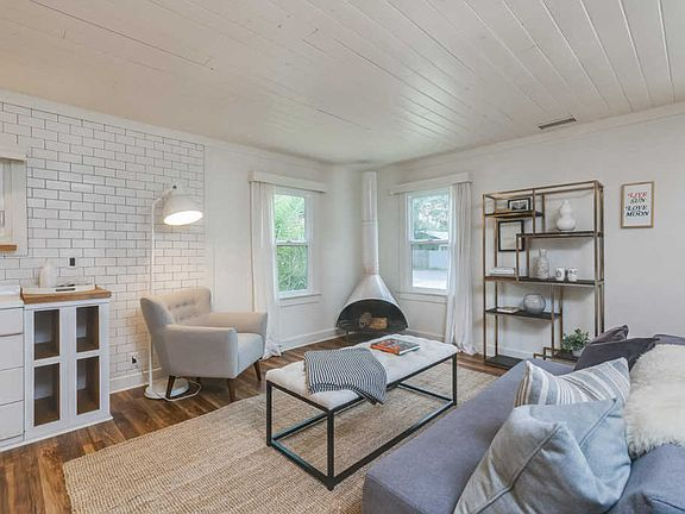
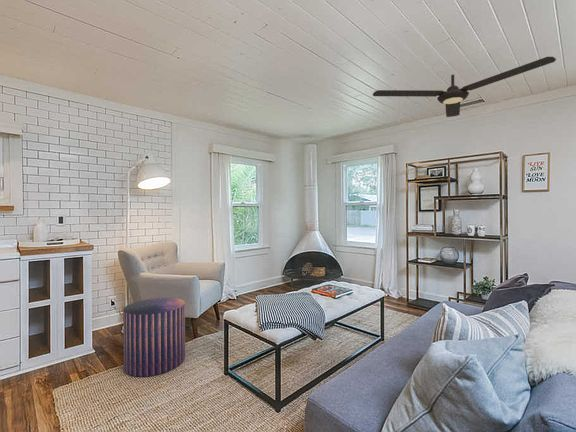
+ pouf [122,297,186,378]
+ ceiling fan [372,56,557,118]
